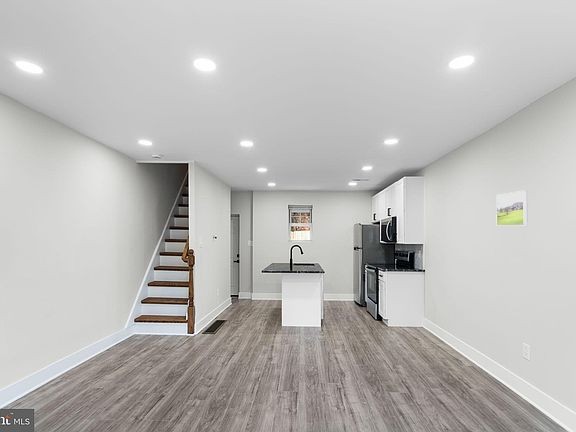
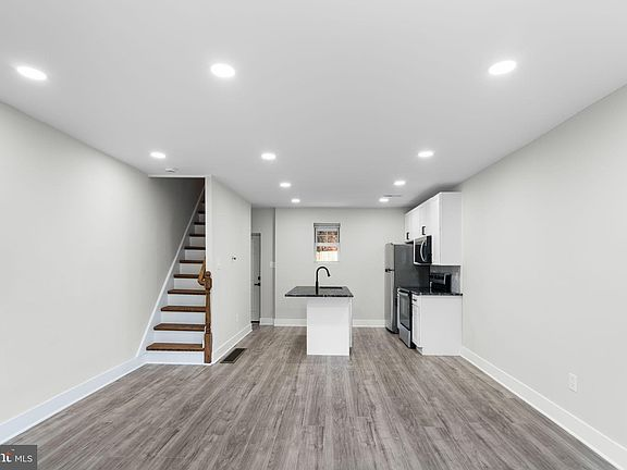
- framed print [495,190,528,227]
